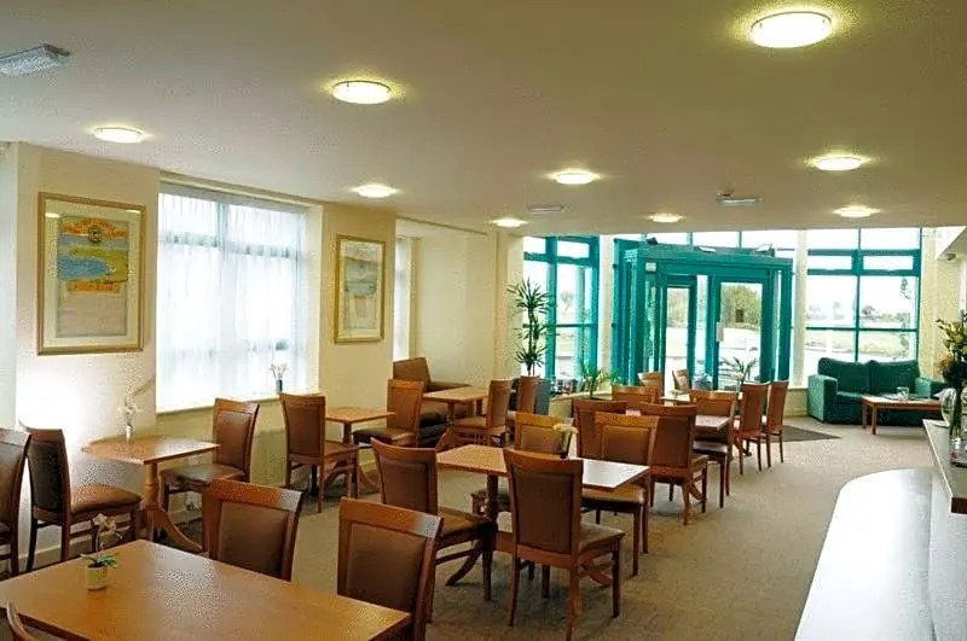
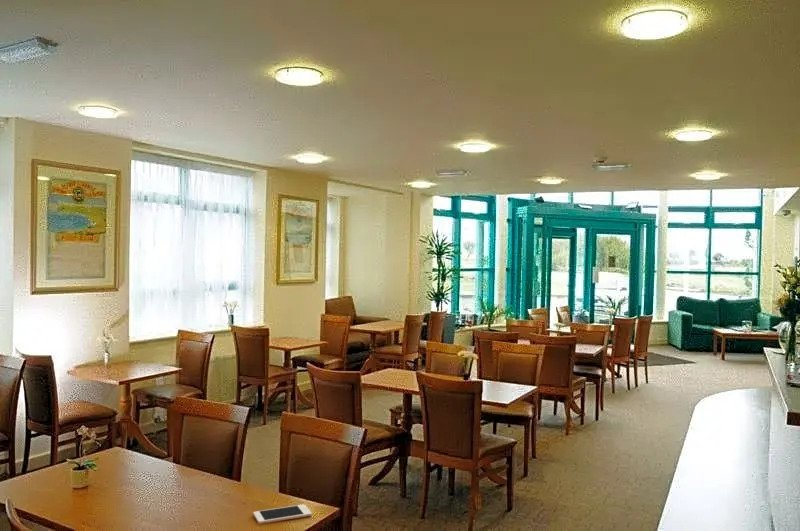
+ cell phone [252,503,313,525]
